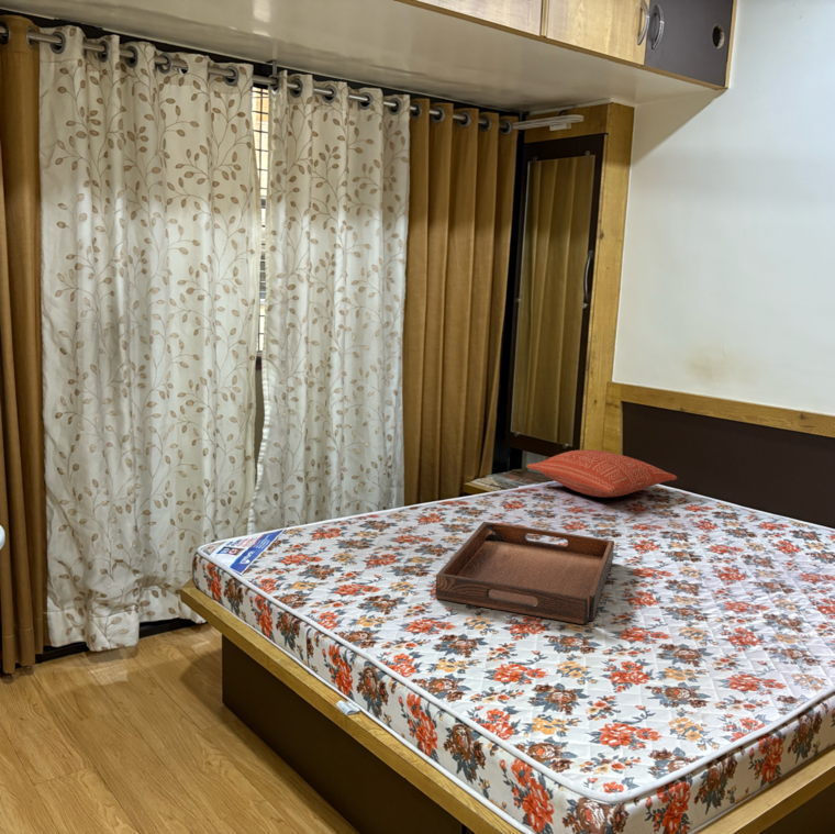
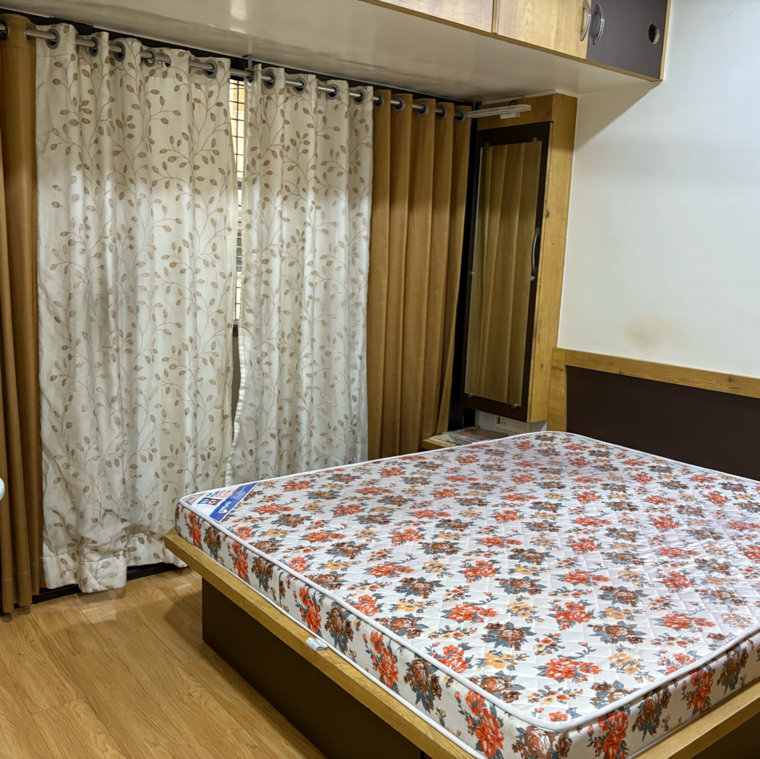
- pillow [526,448,678,499]
- serving tray [434,521,615,625]
